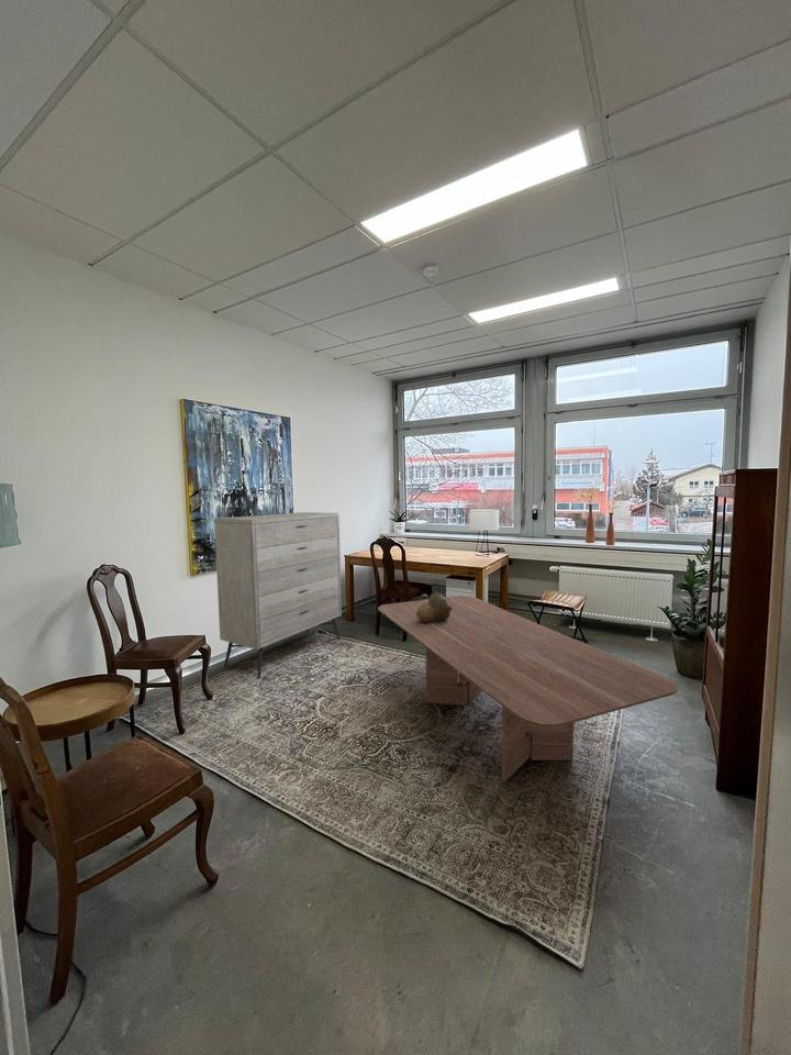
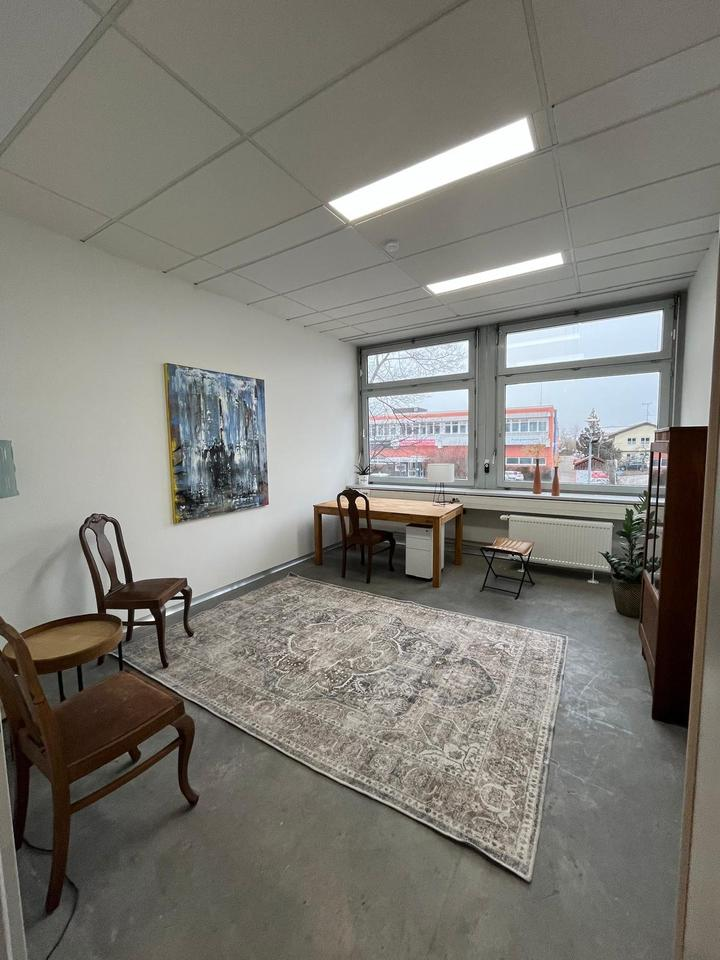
- dresser [213,511,343,679]
- dining table [377,595,679,784]
- decorative bowl [416,591,453,622]
